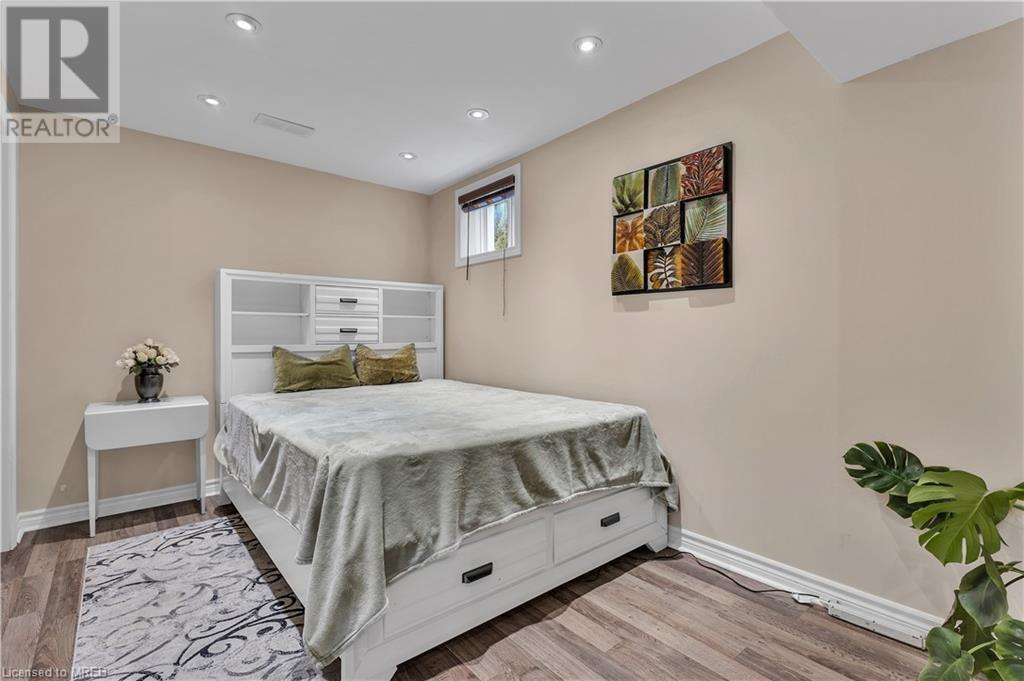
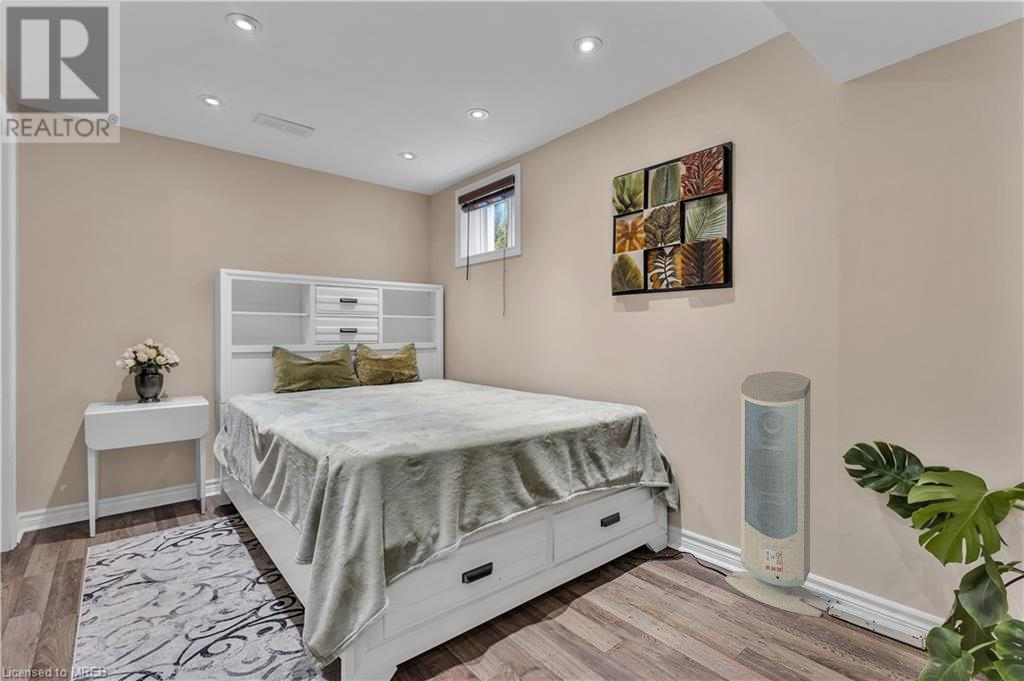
+ air purifier [724,371,830,618]
